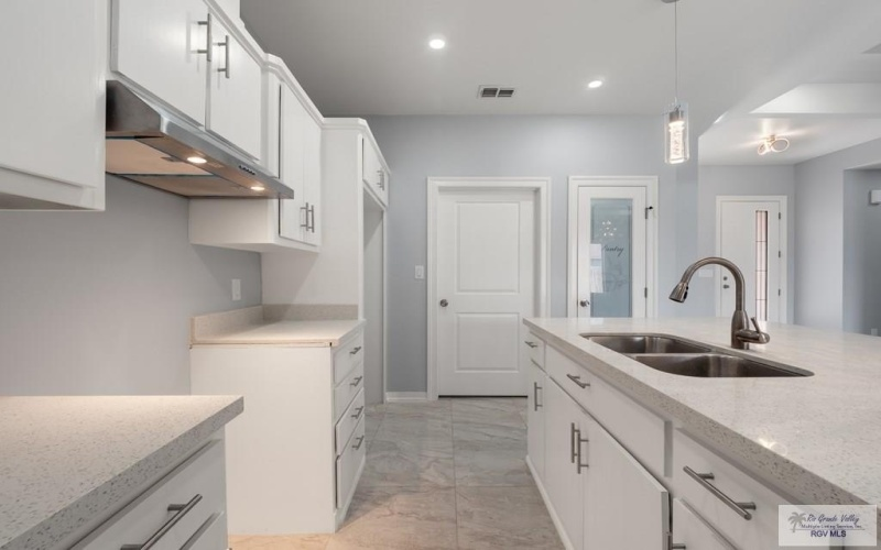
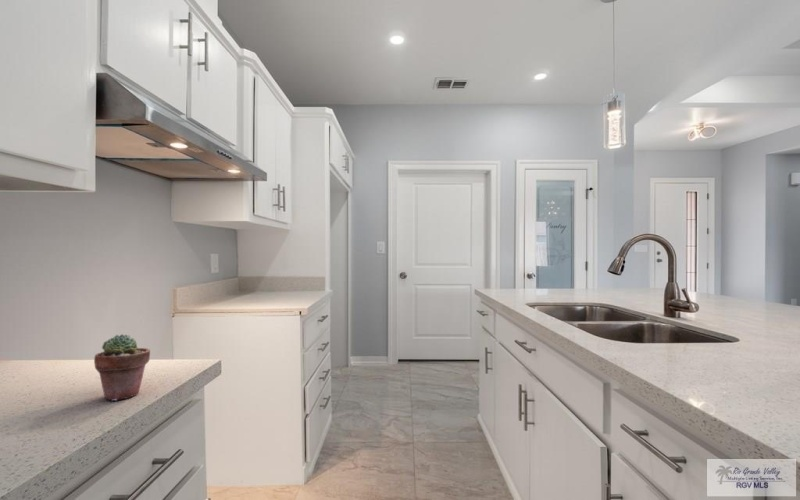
+ potted succulent [93,333,151,402]
